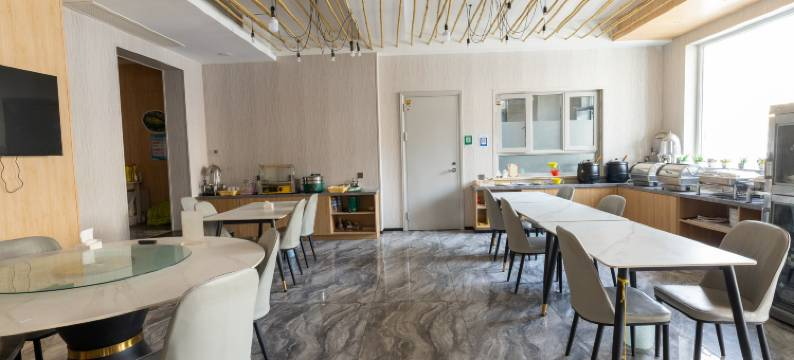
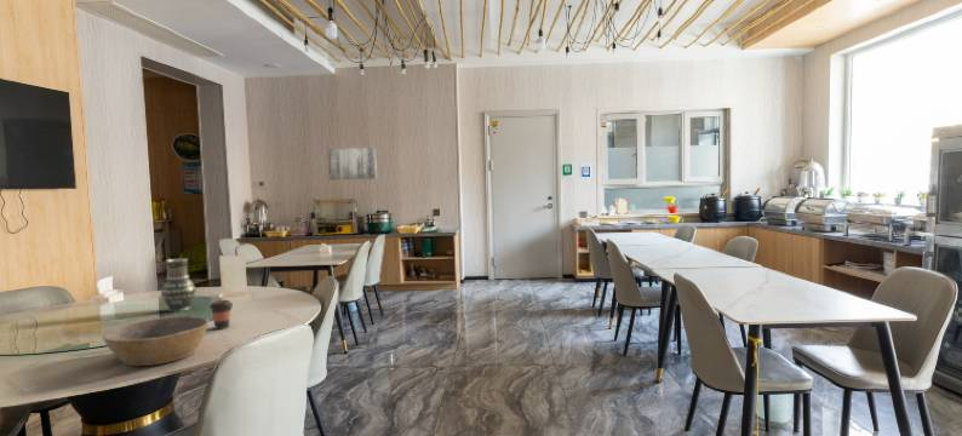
+ bowl [101,315,211,367]
+ wall art [327,147,378,180]
+ coffee cup [208,299,234,331]
+ vase [160,258,197,314]
